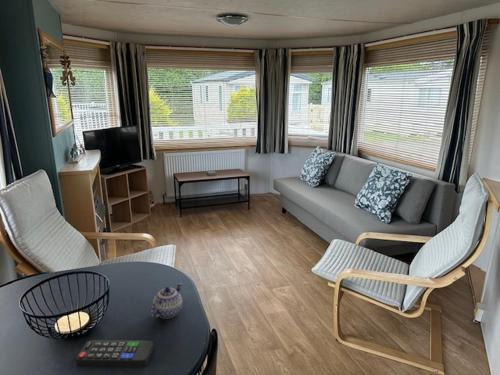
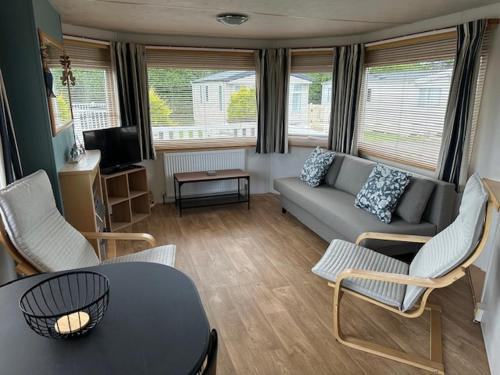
- remote control [75,339,154,368]
- teapot [150,282,183,320]
